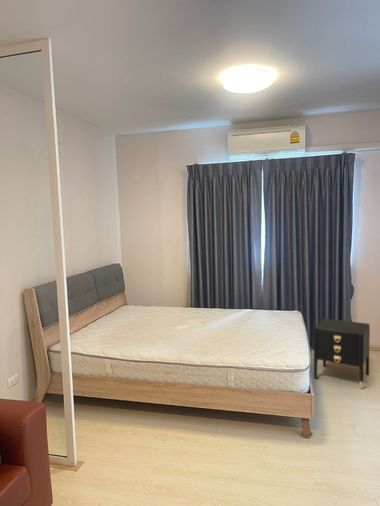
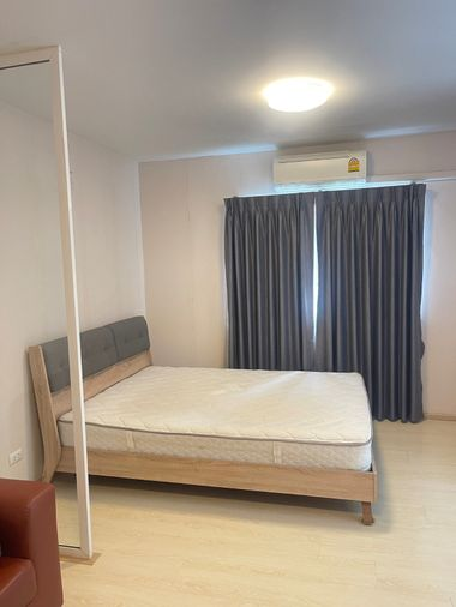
- nightstand [313,318,371,390]
